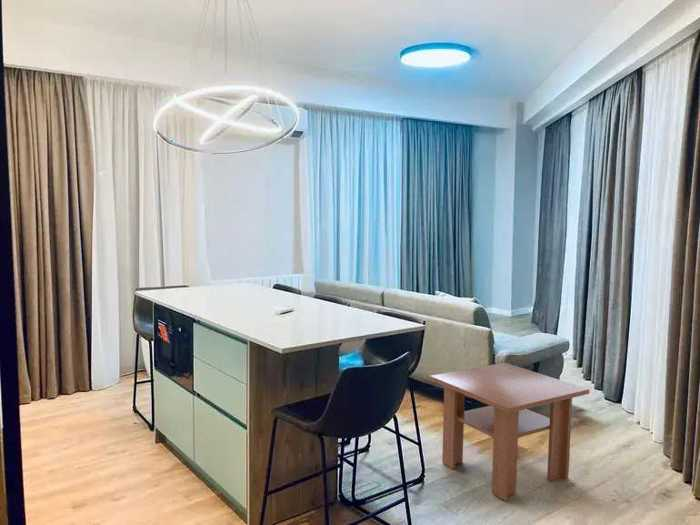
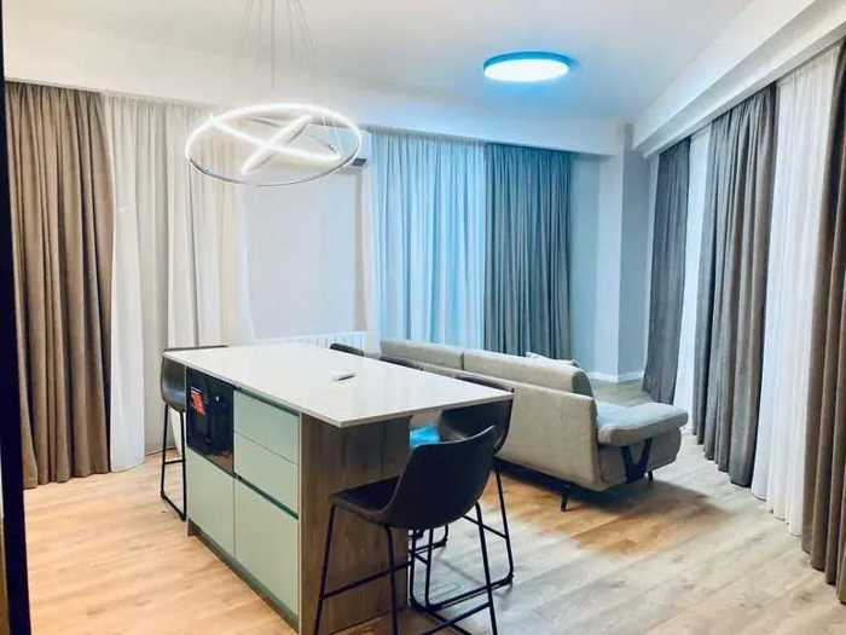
- coffee table [429,362,590,502]
